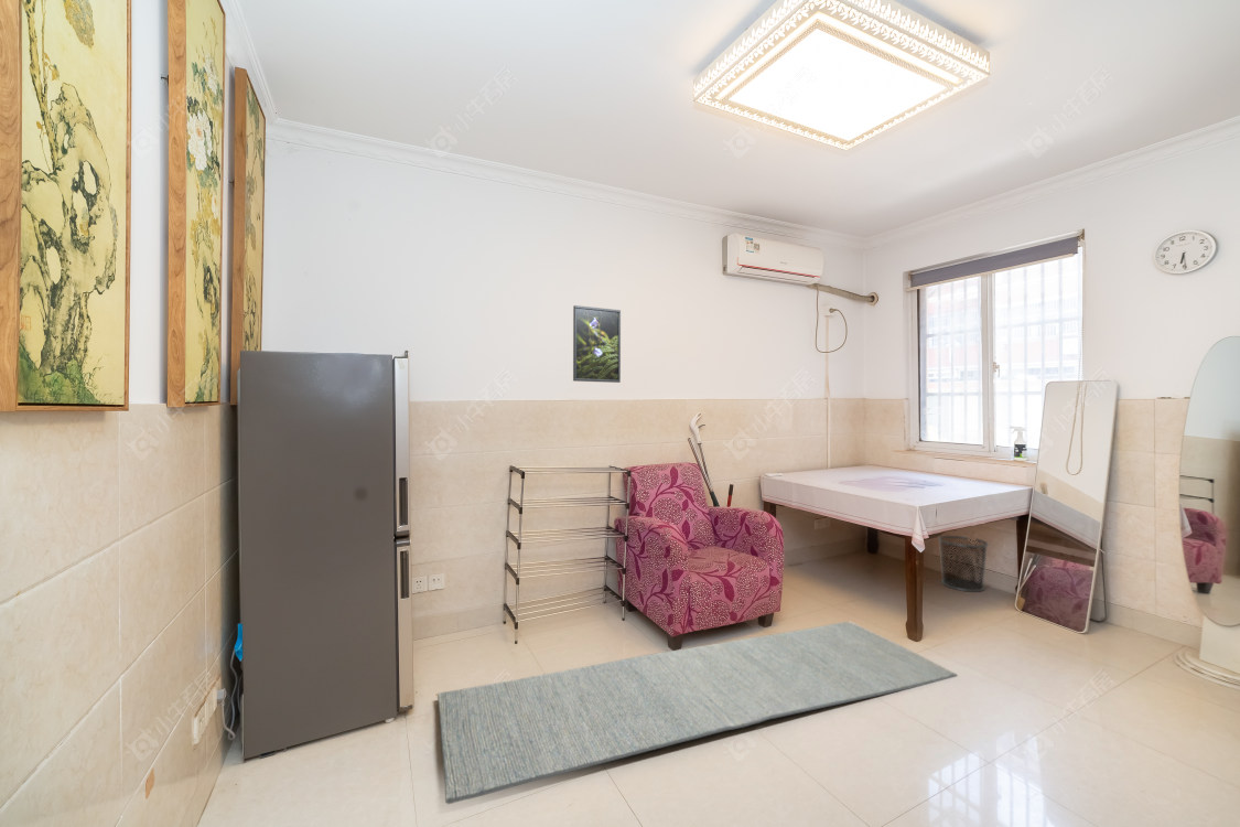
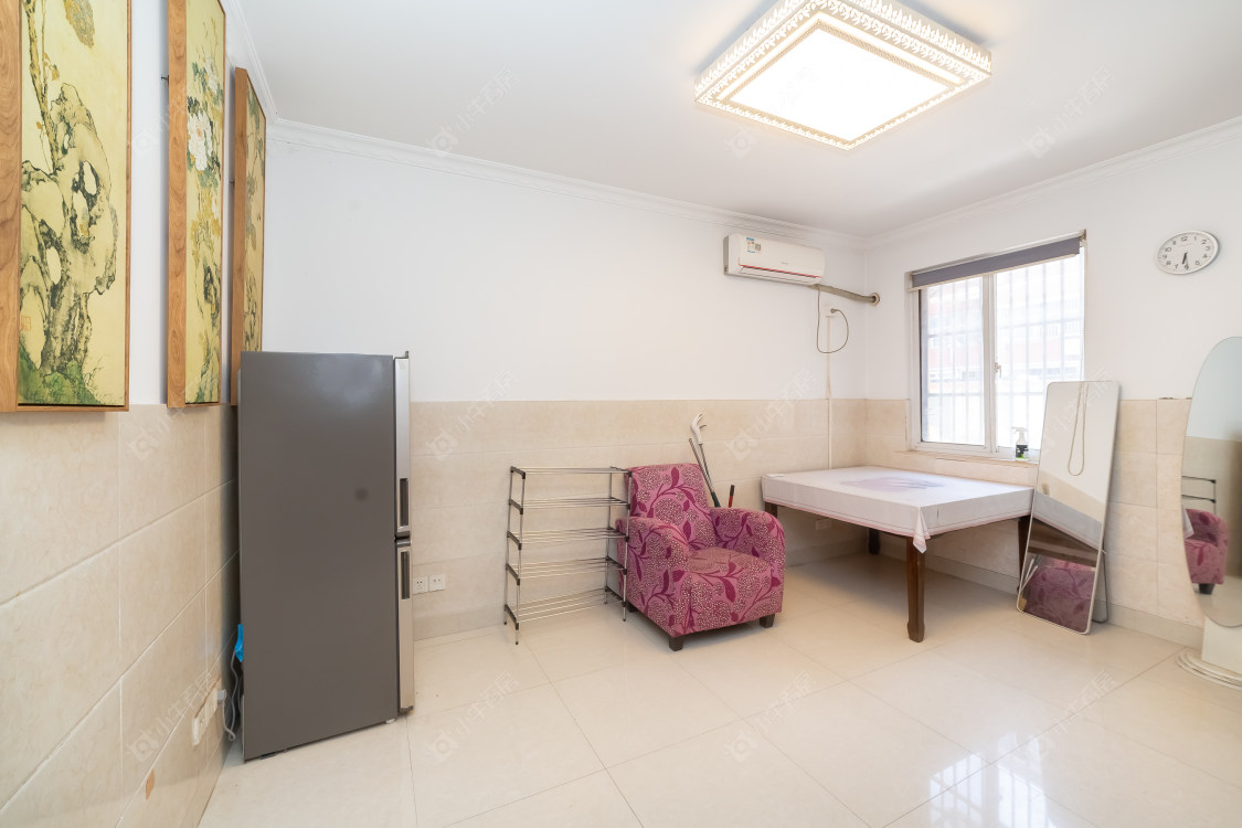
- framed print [572,304,622,384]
- rug [436,620,958,805]
- trash can [937,535,990,593]
